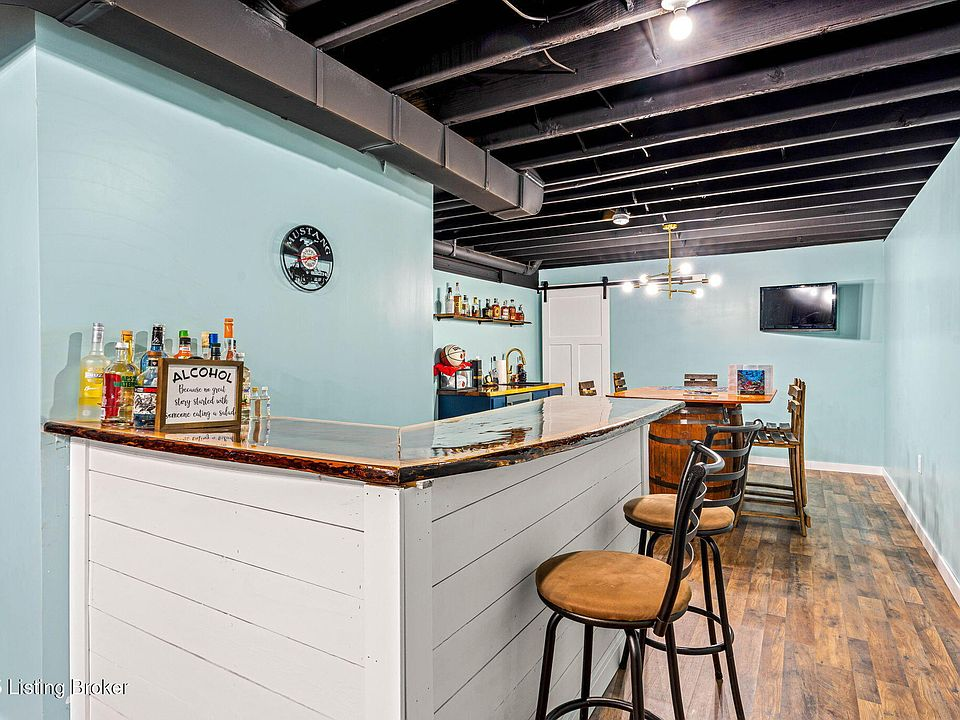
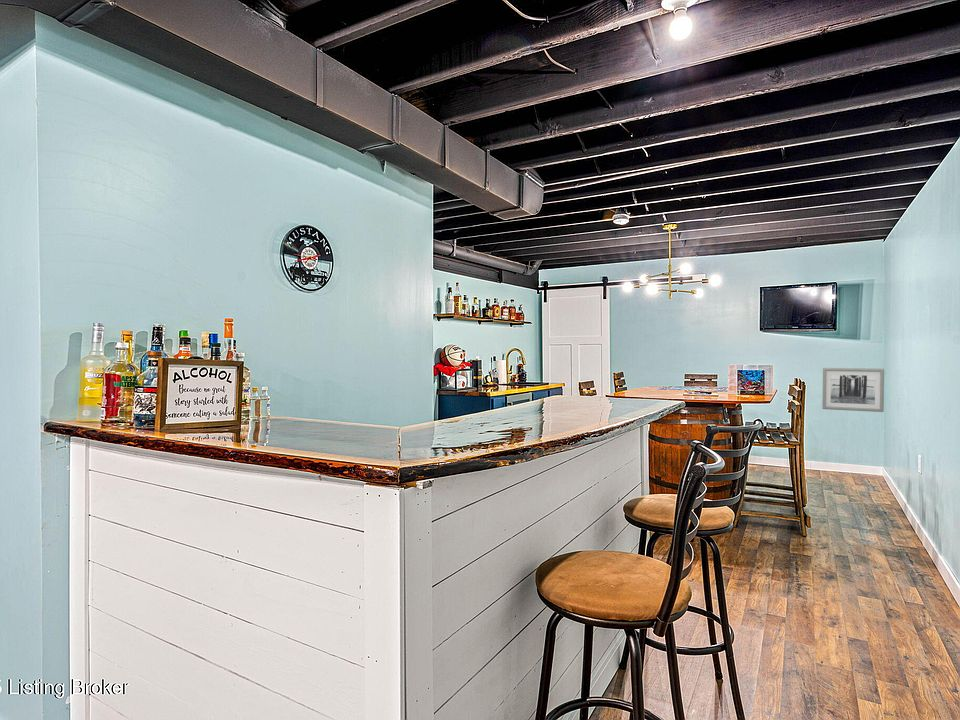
+ wall art [821,367,885,413]
